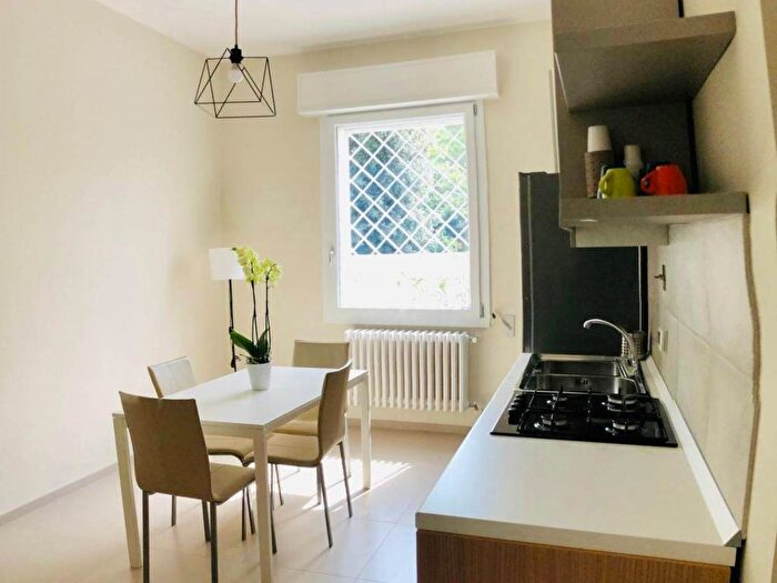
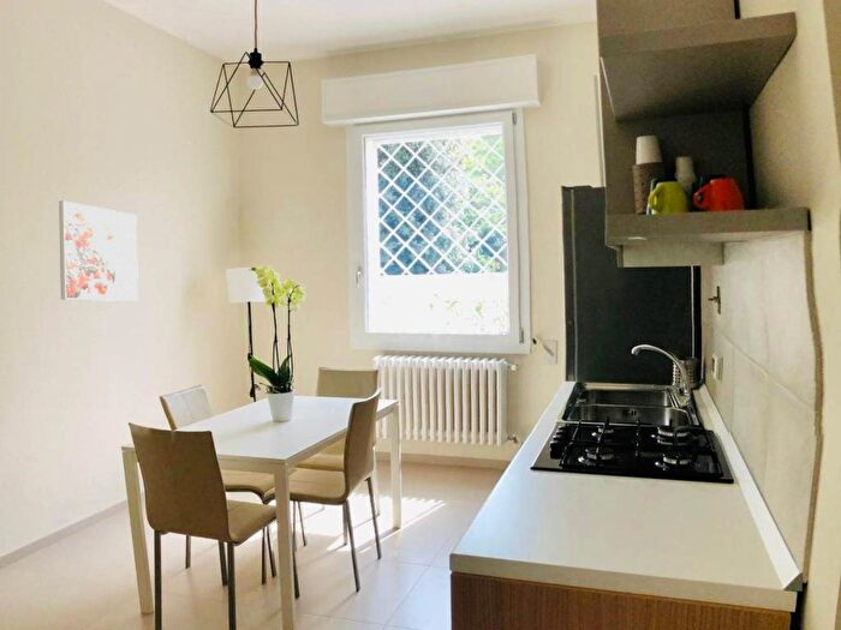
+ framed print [58,199,139,302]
